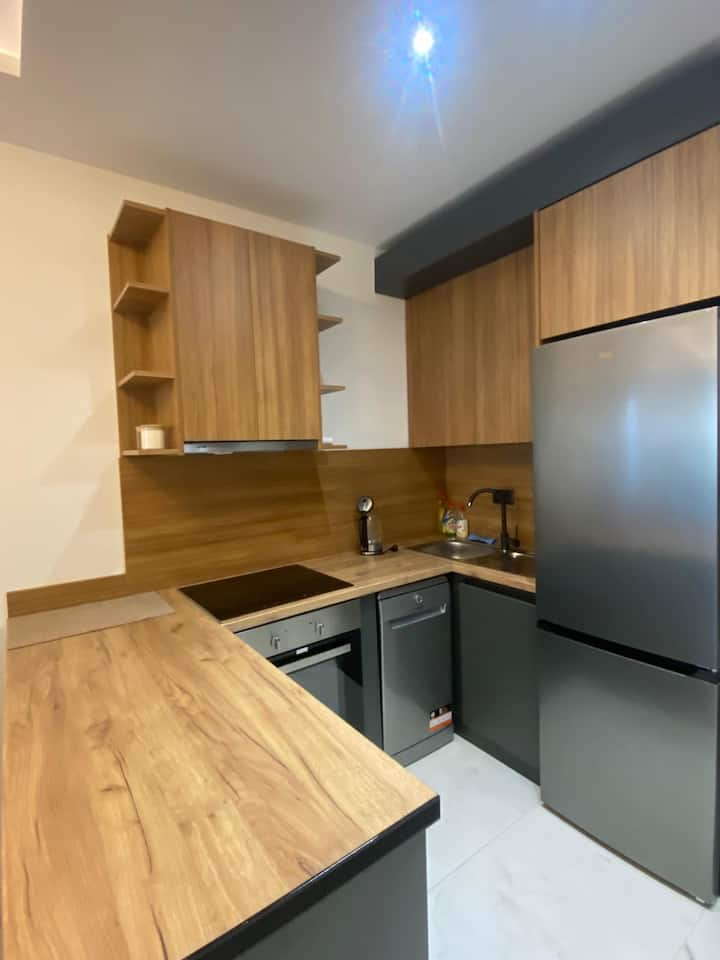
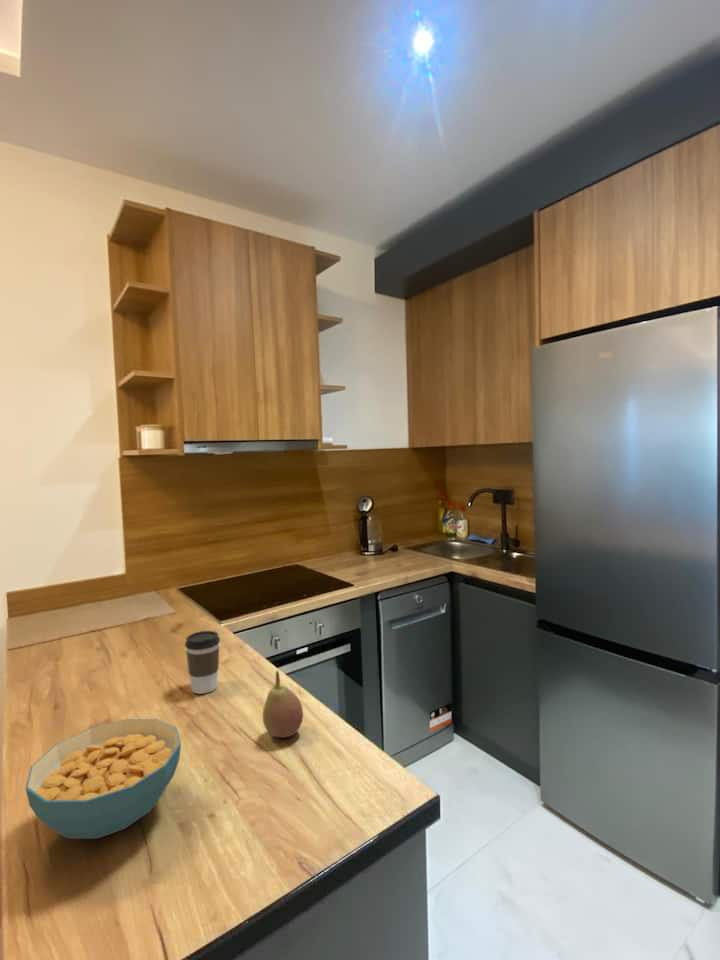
+ coffee cup [184,630,221,695]
+ fruit [262,670,304,739]
+ cereal bowl [25,718,182,840]
